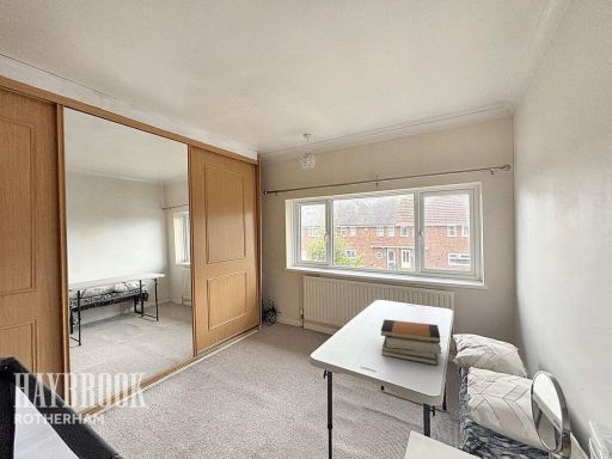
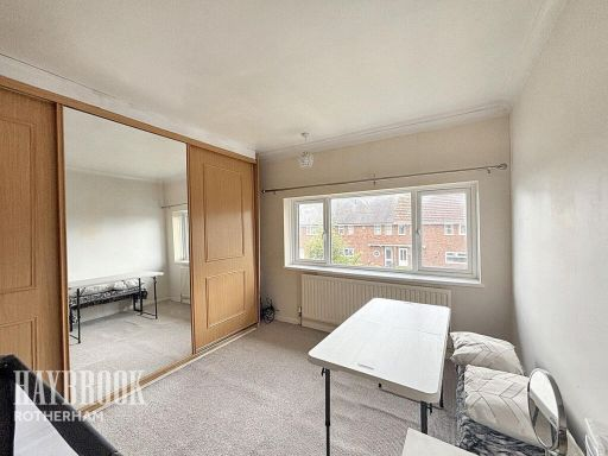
- book stack [380,318,442,366]
